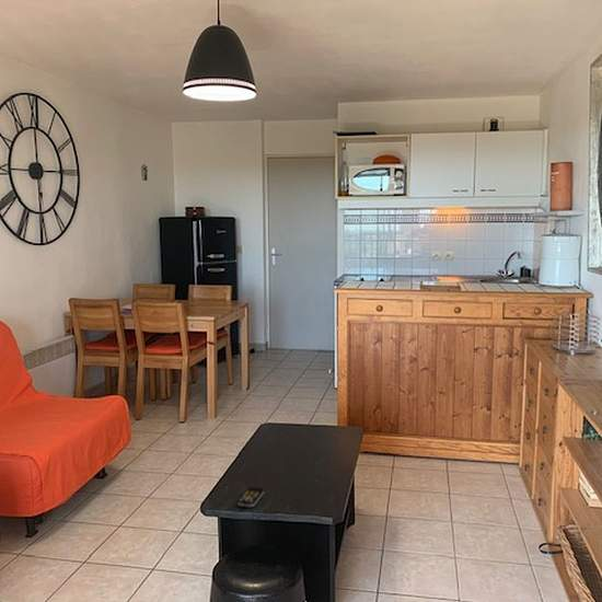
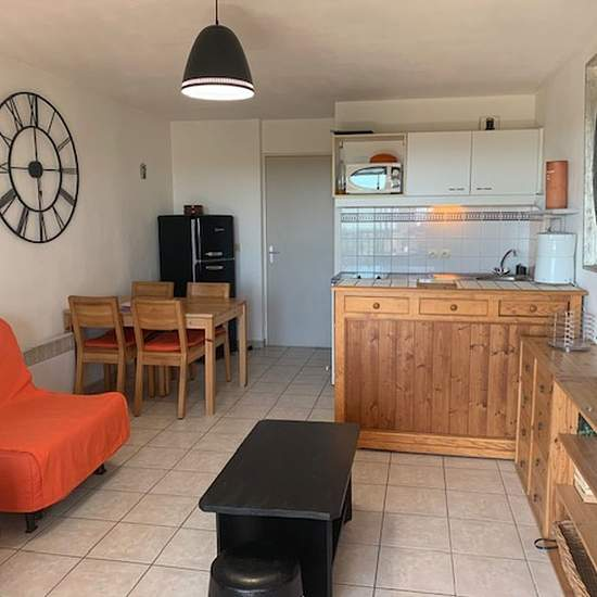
- remote control [236,486,265,508]
